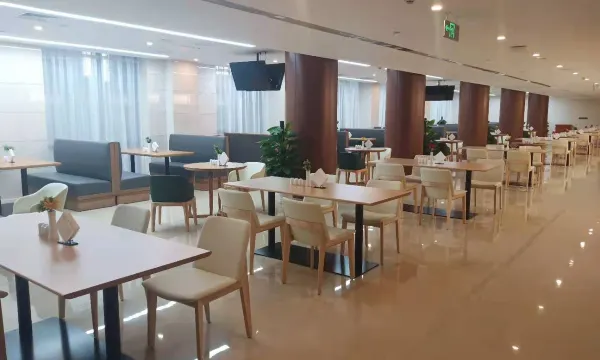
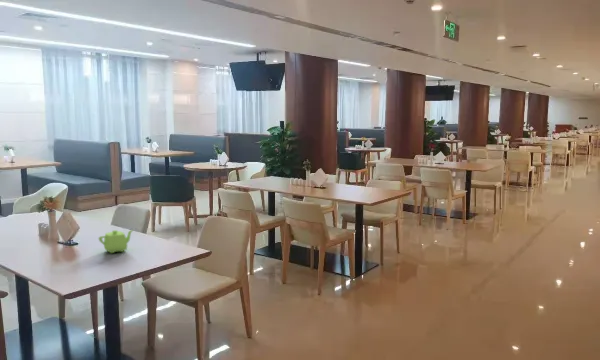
+ teapot [97,229,134,254]
